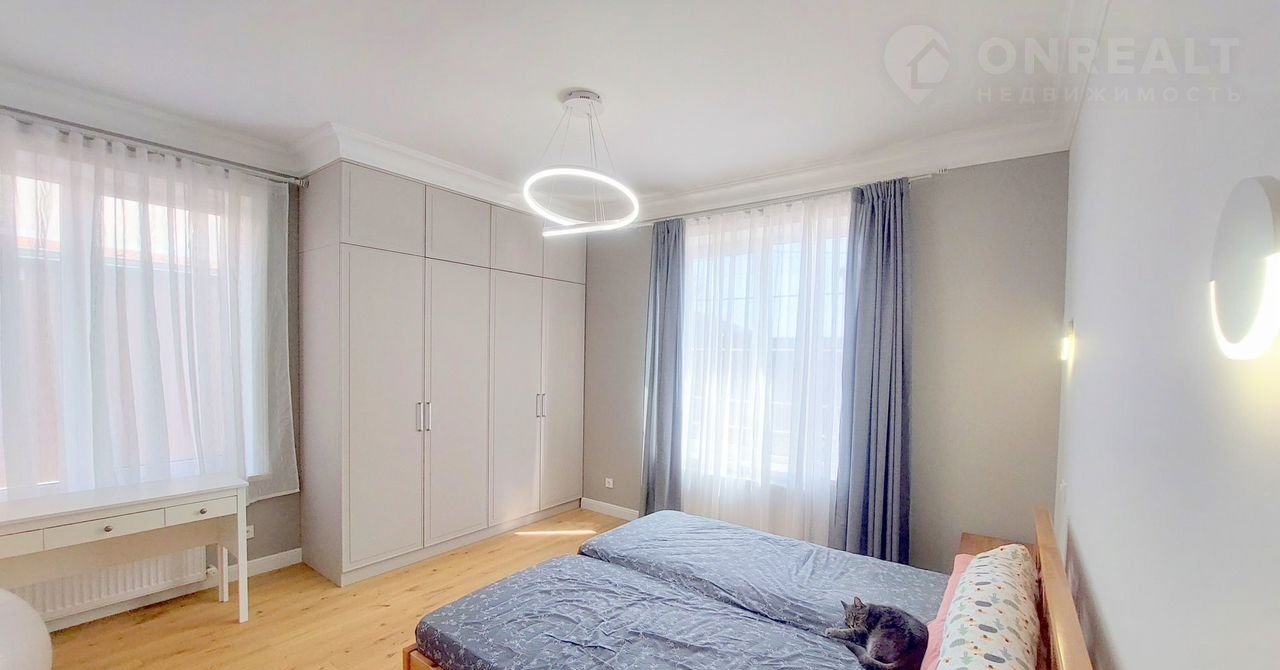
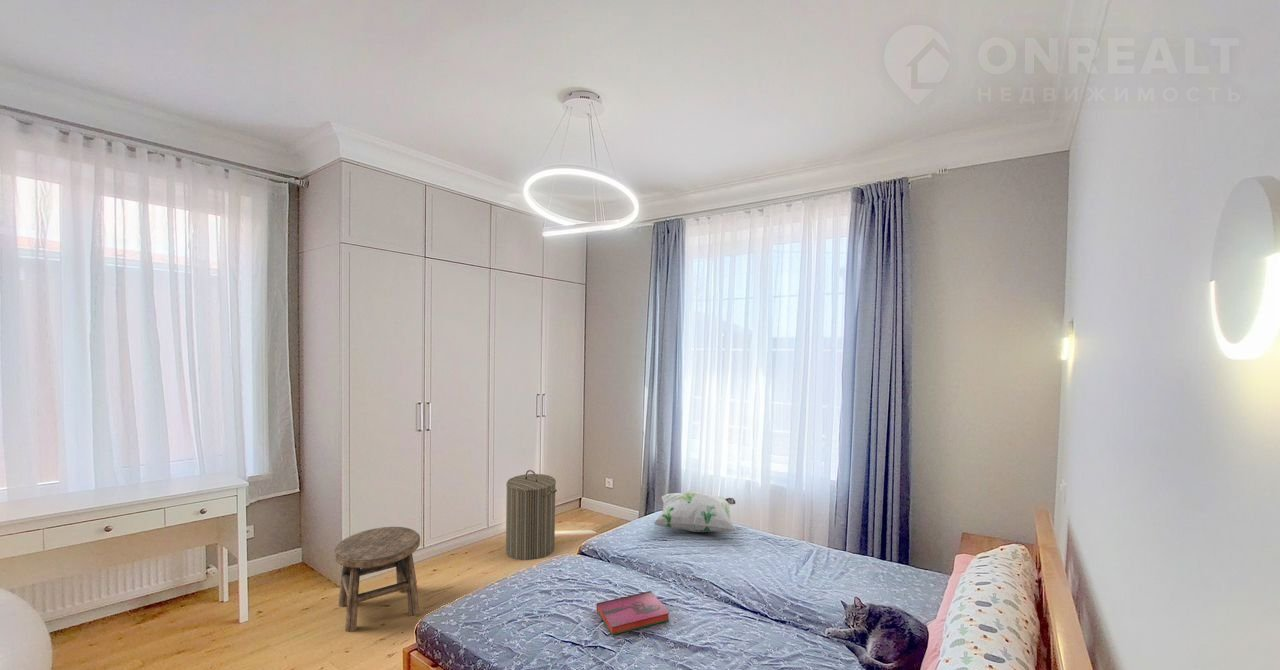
+ decorative pillow [653,491,738,533]
+ stool [333,526,421,633]
+ hardback book [596,590,670,636]
+ laundry hamper [505,469,558,561]
